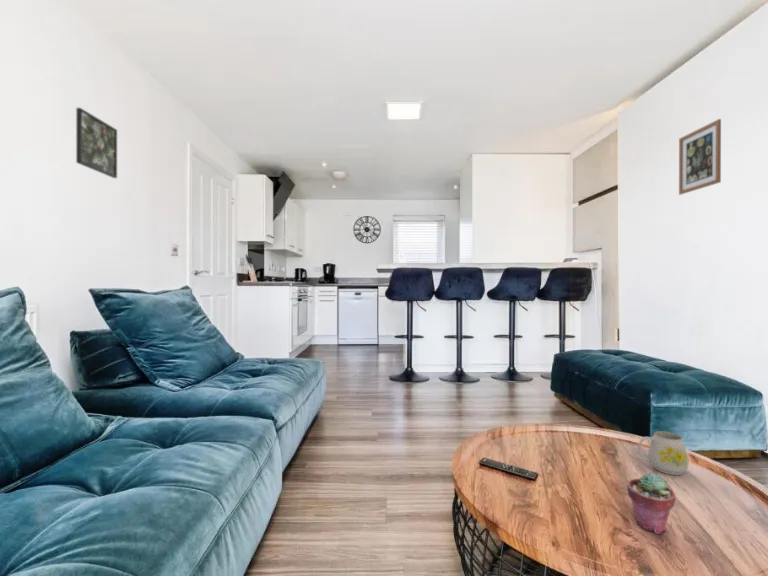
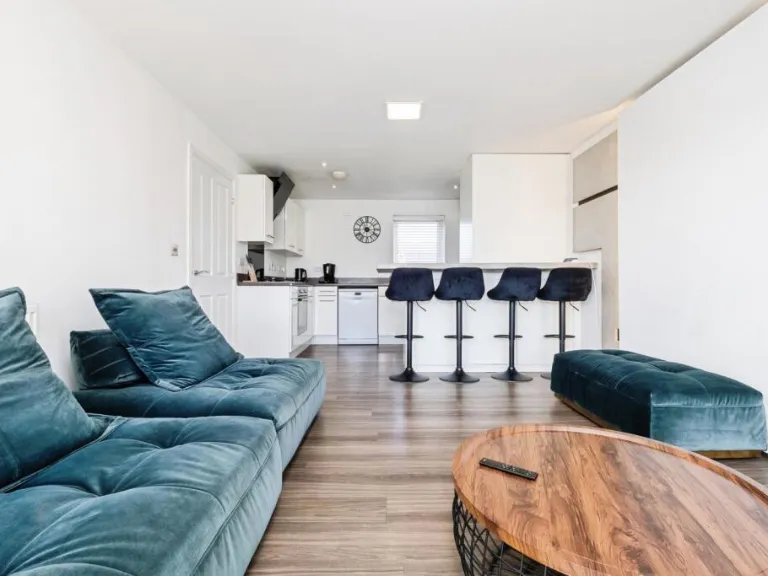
- potted succulent [626,472,676,535]
- wall art [678,118,722,196]
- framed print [75,107,118,179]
- mug [637,430,690,476]
